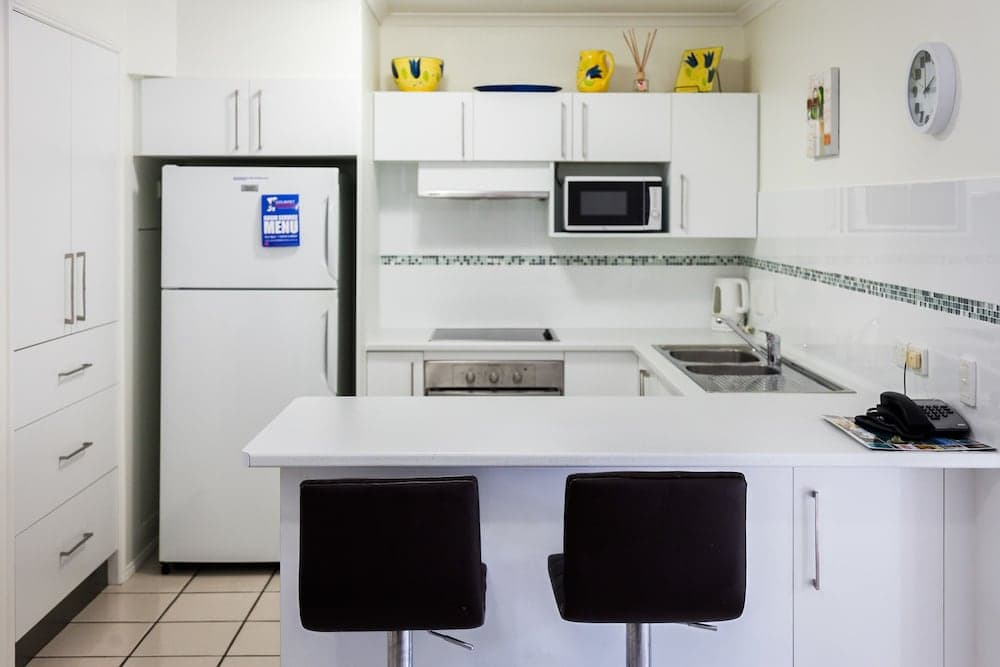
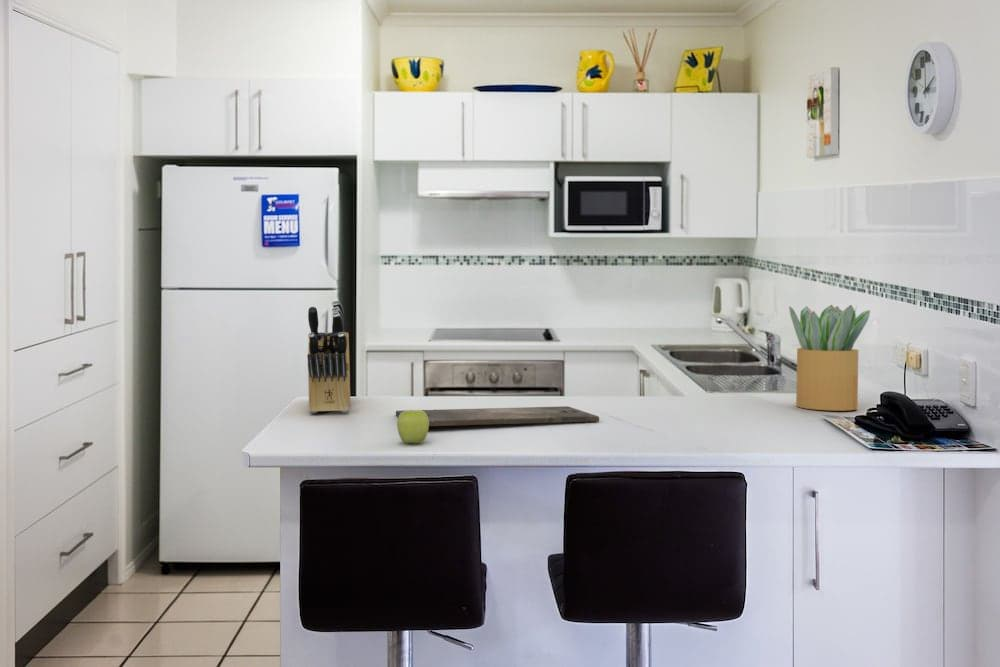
+ knife block [306,299,351,414]
+ apple [396,409,430,444]
+ cutting board [395,405,600,427]
+ potted plant [788,304,871,412]
